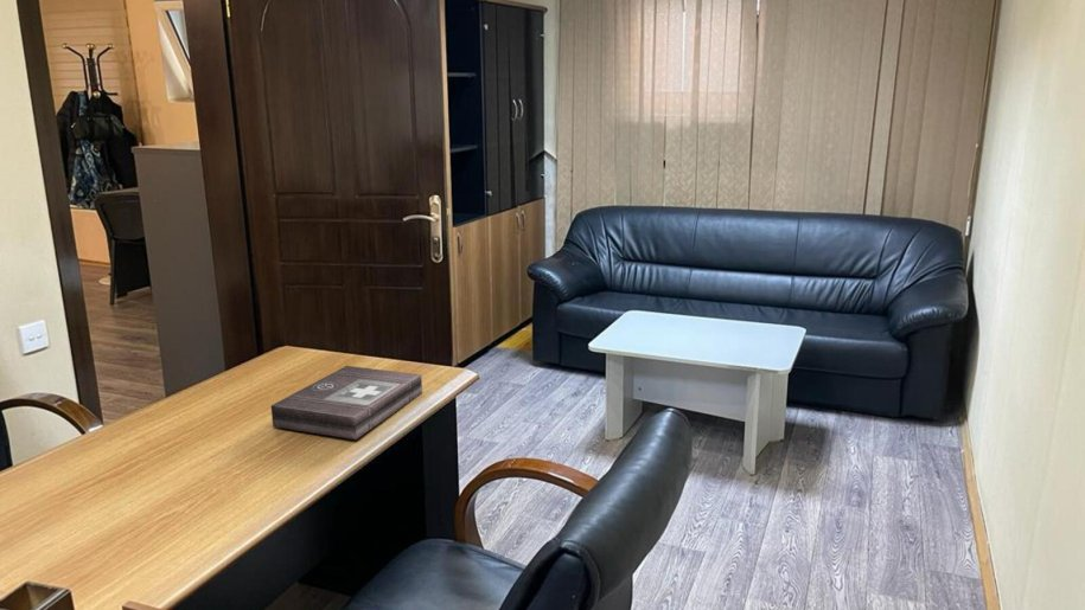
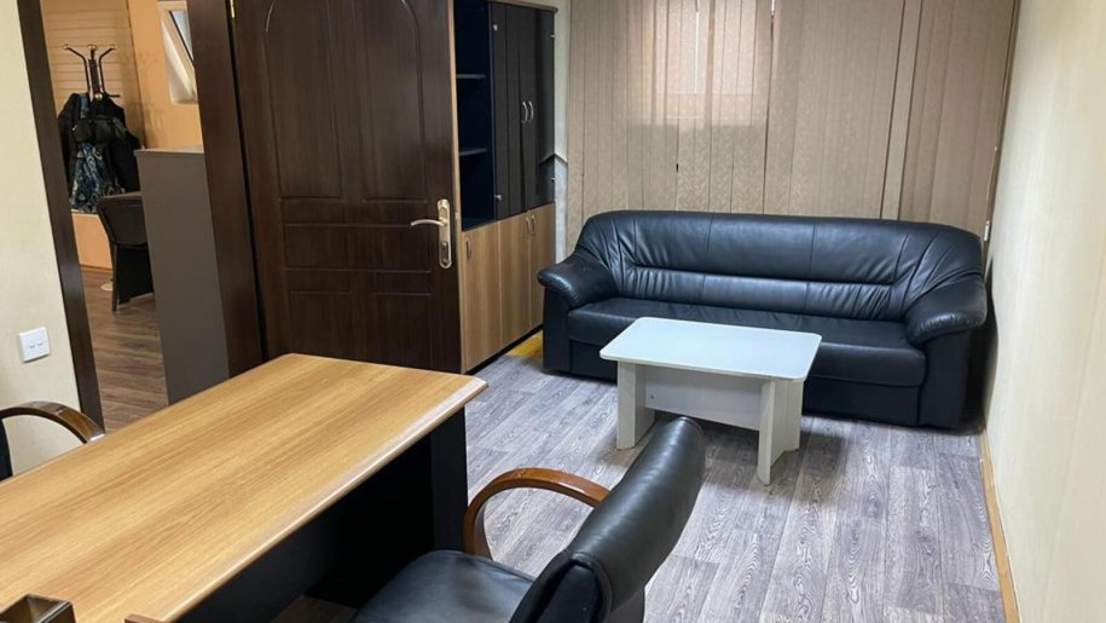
- first aid kit [270,365,423,441]
